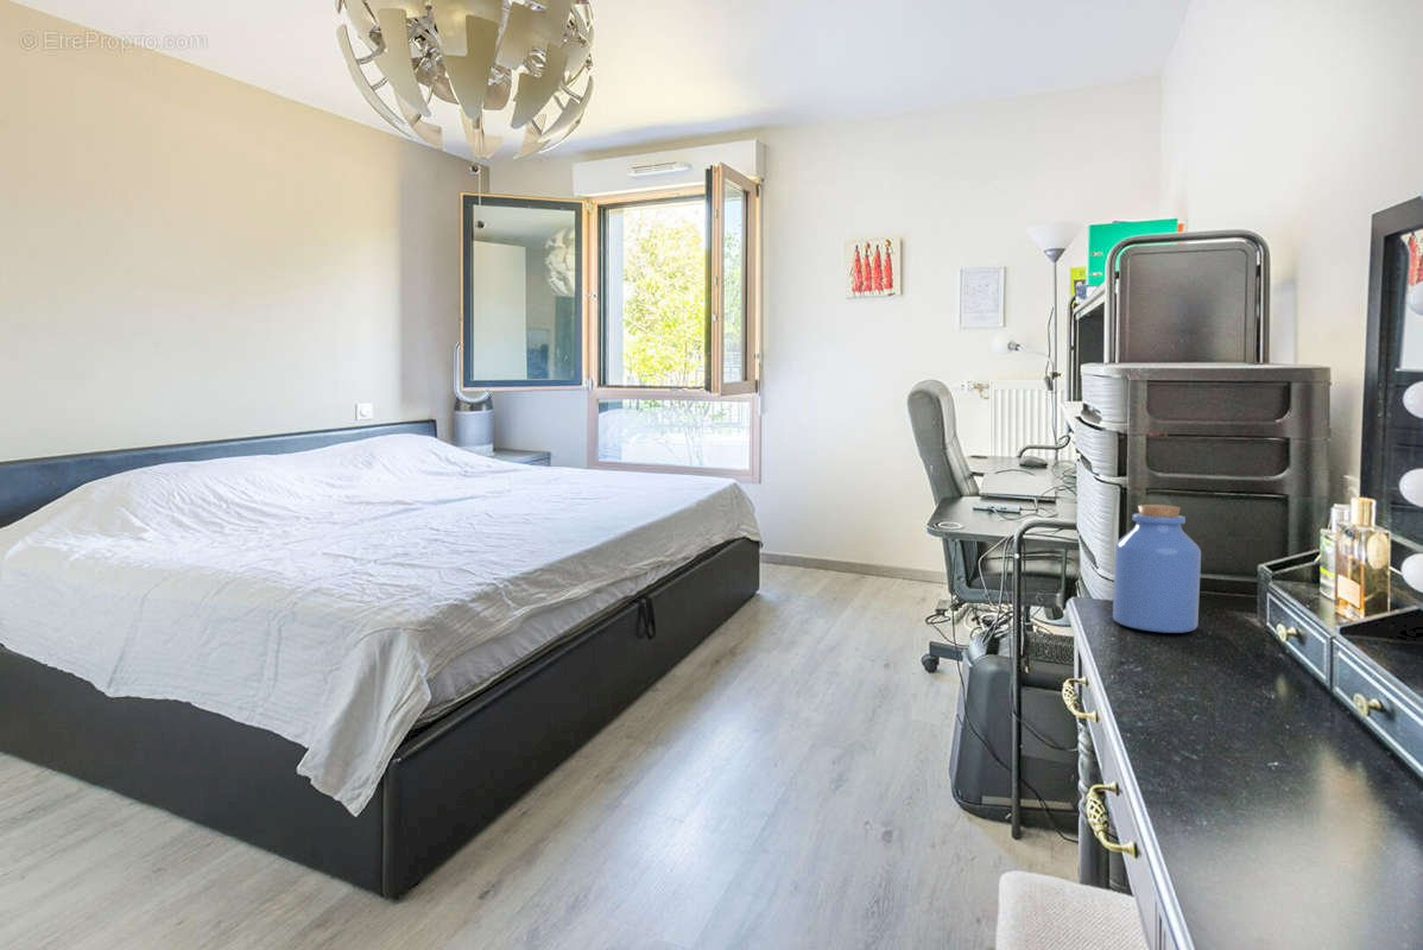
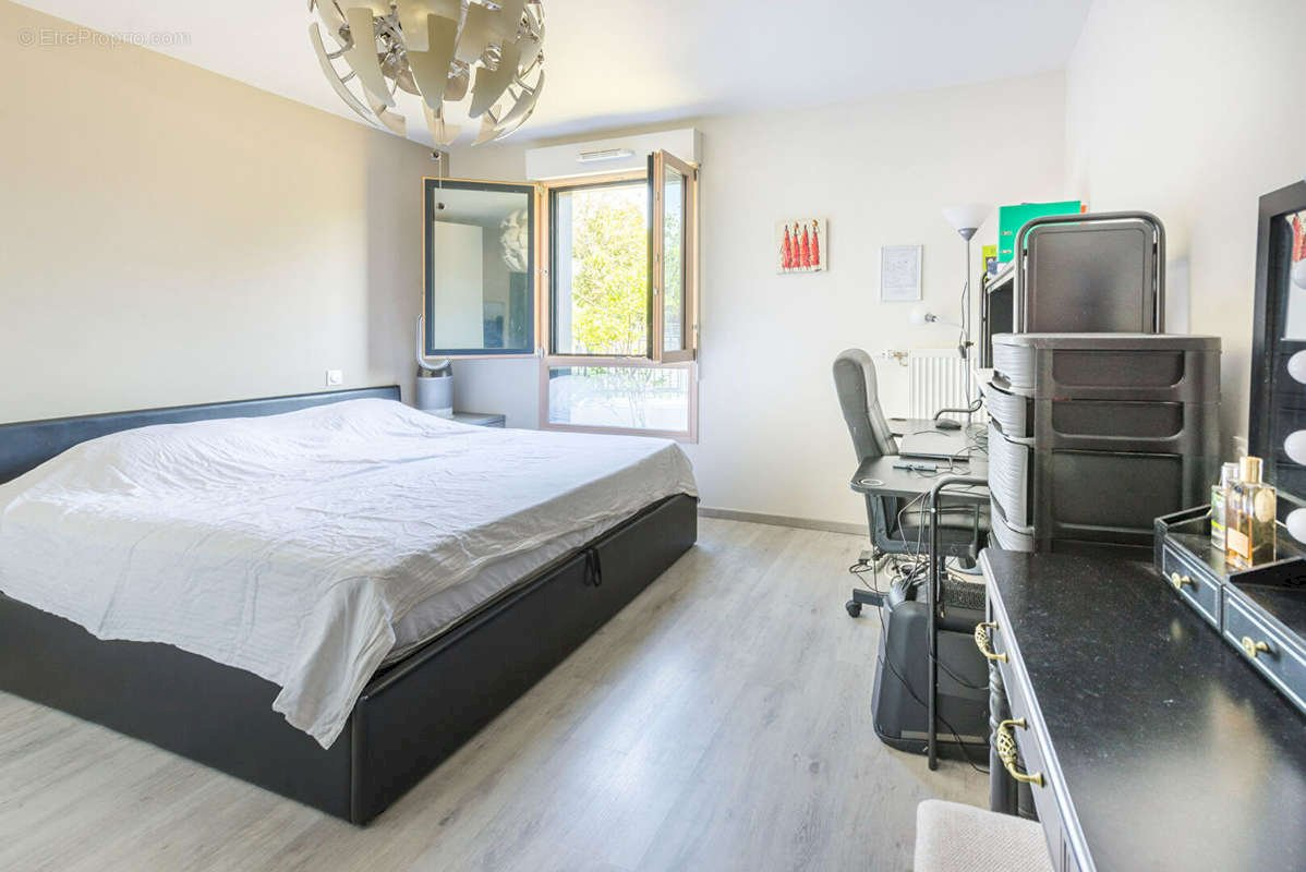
- jar [1112,504,1202,634]
